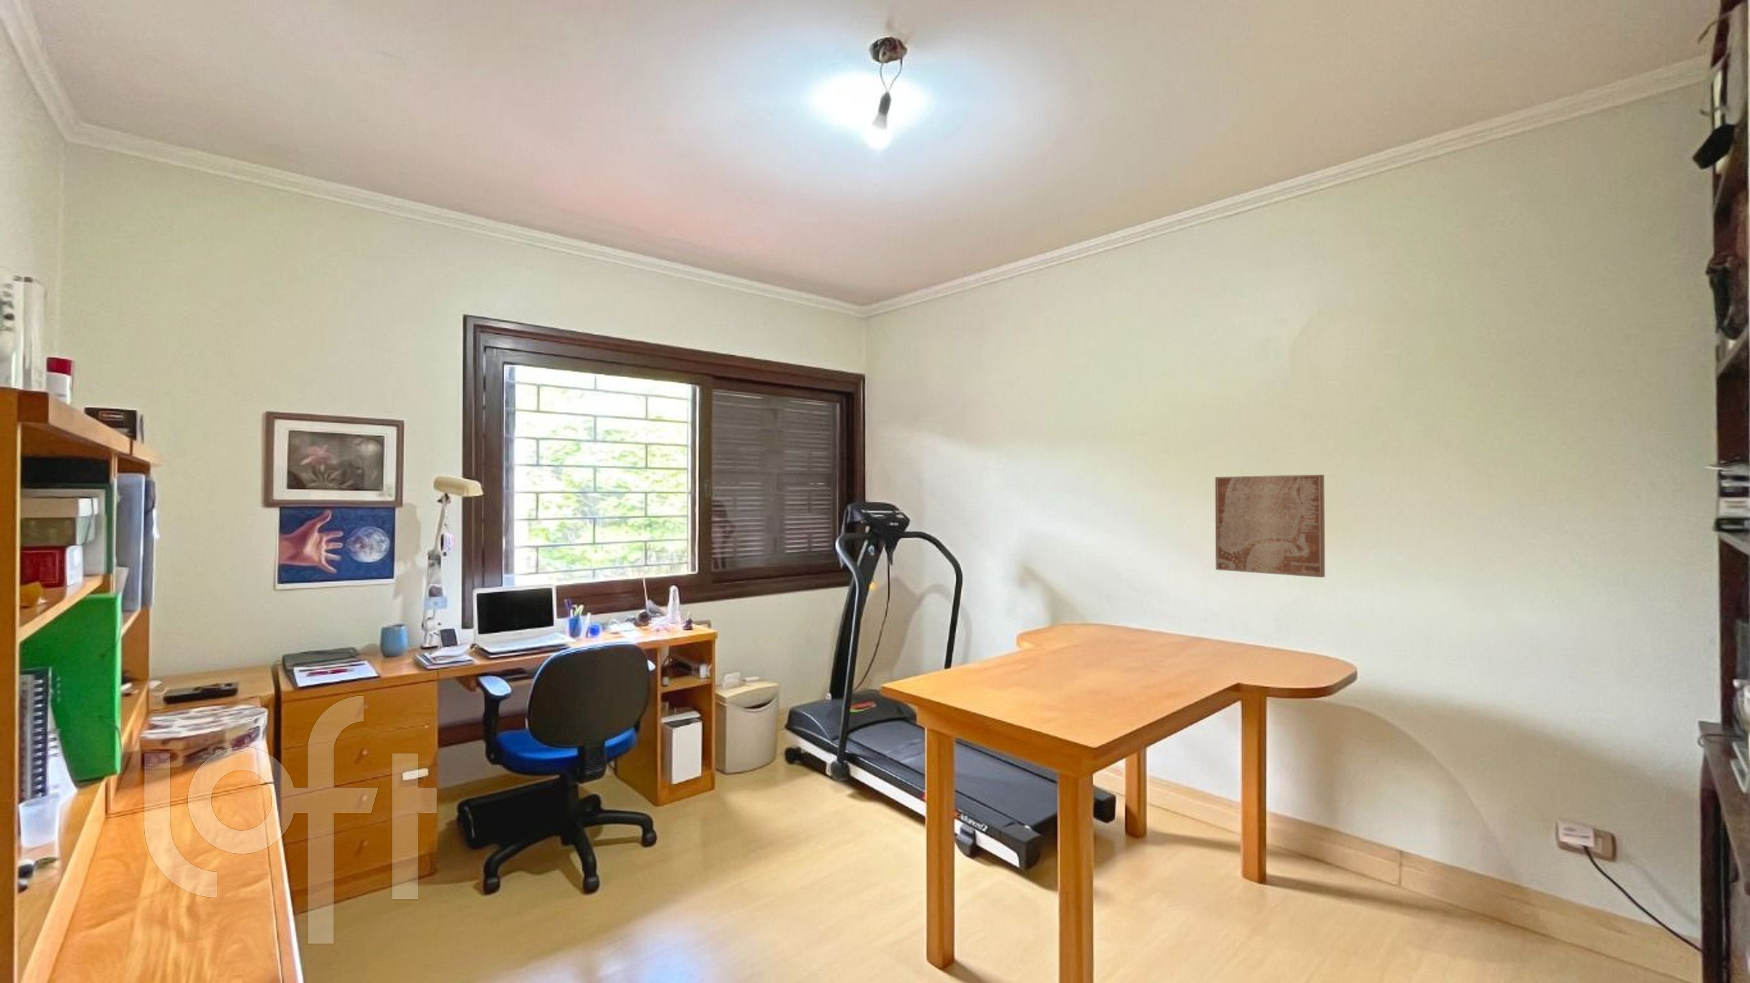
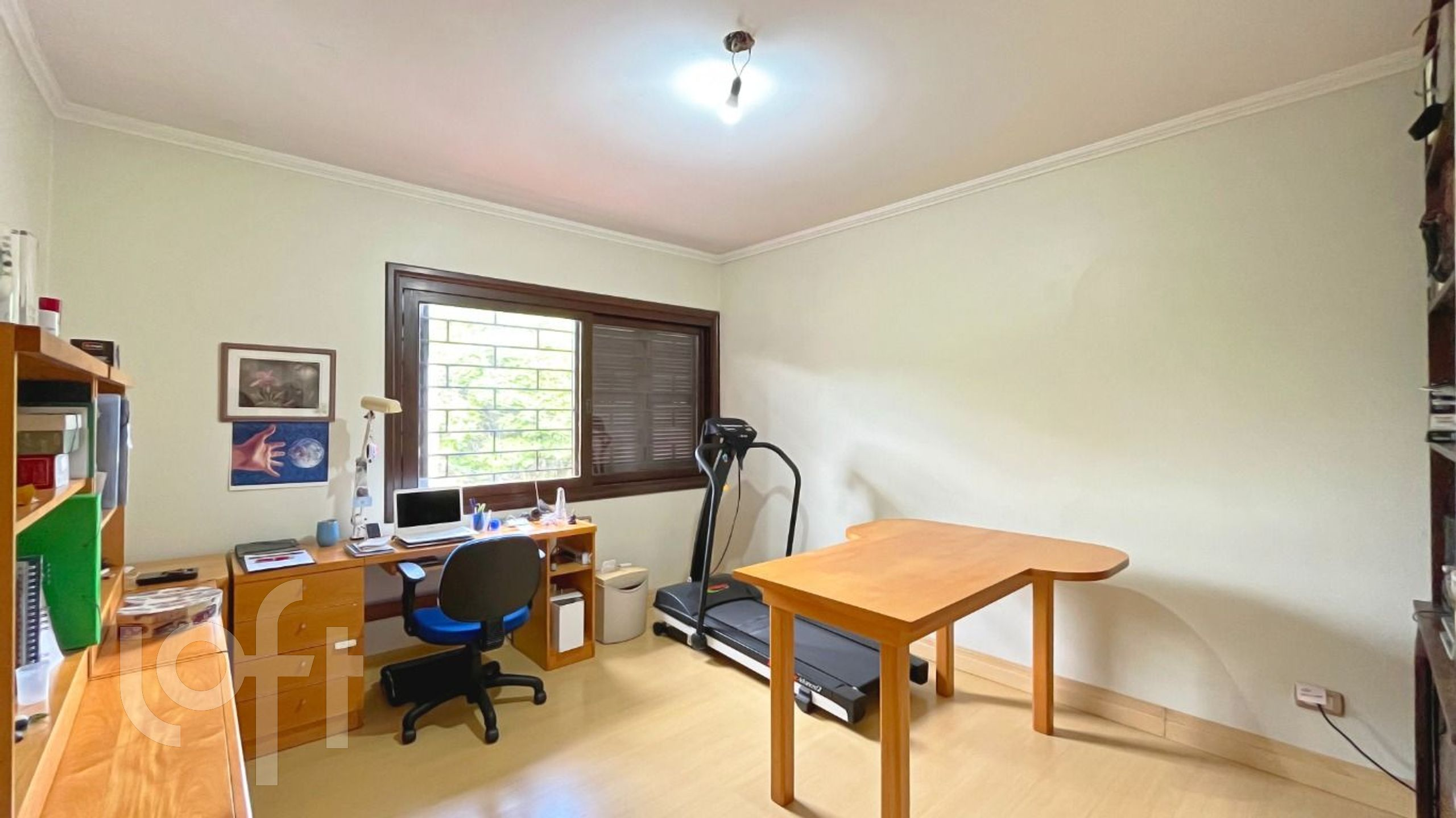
- wall art [1215,475,1326,578]
